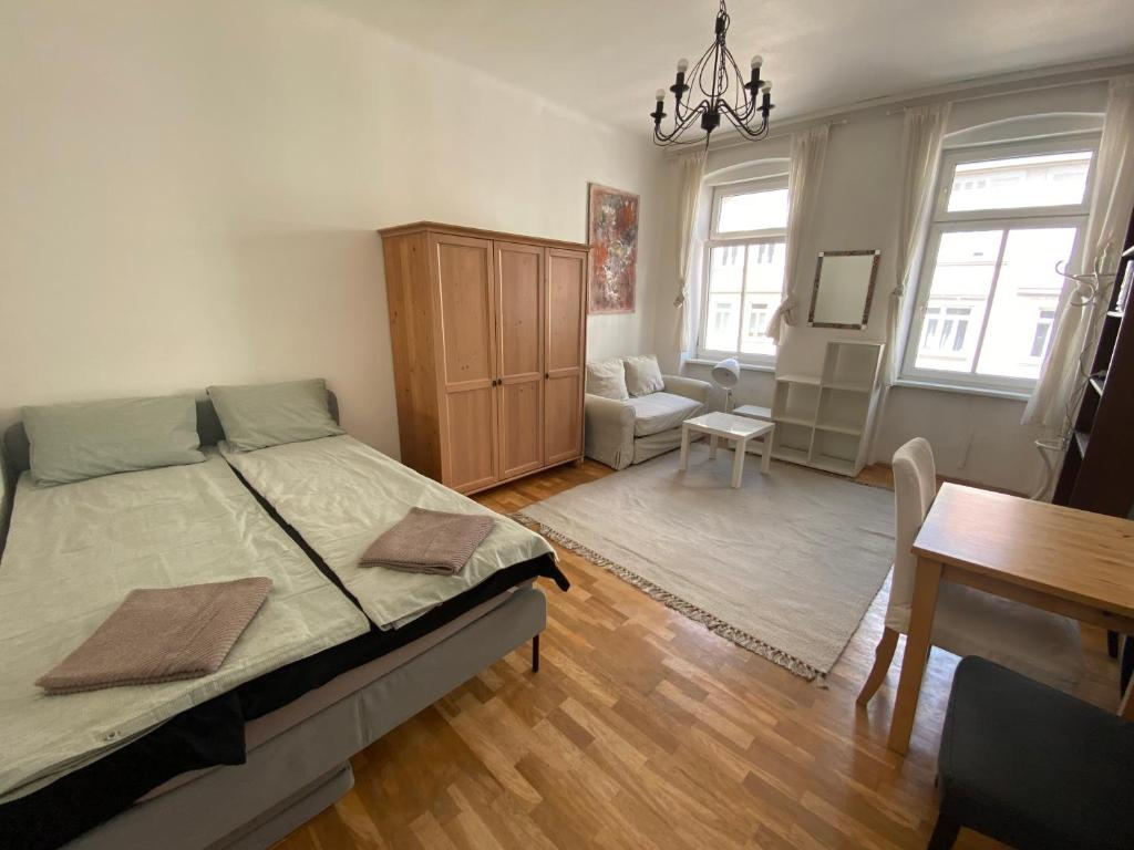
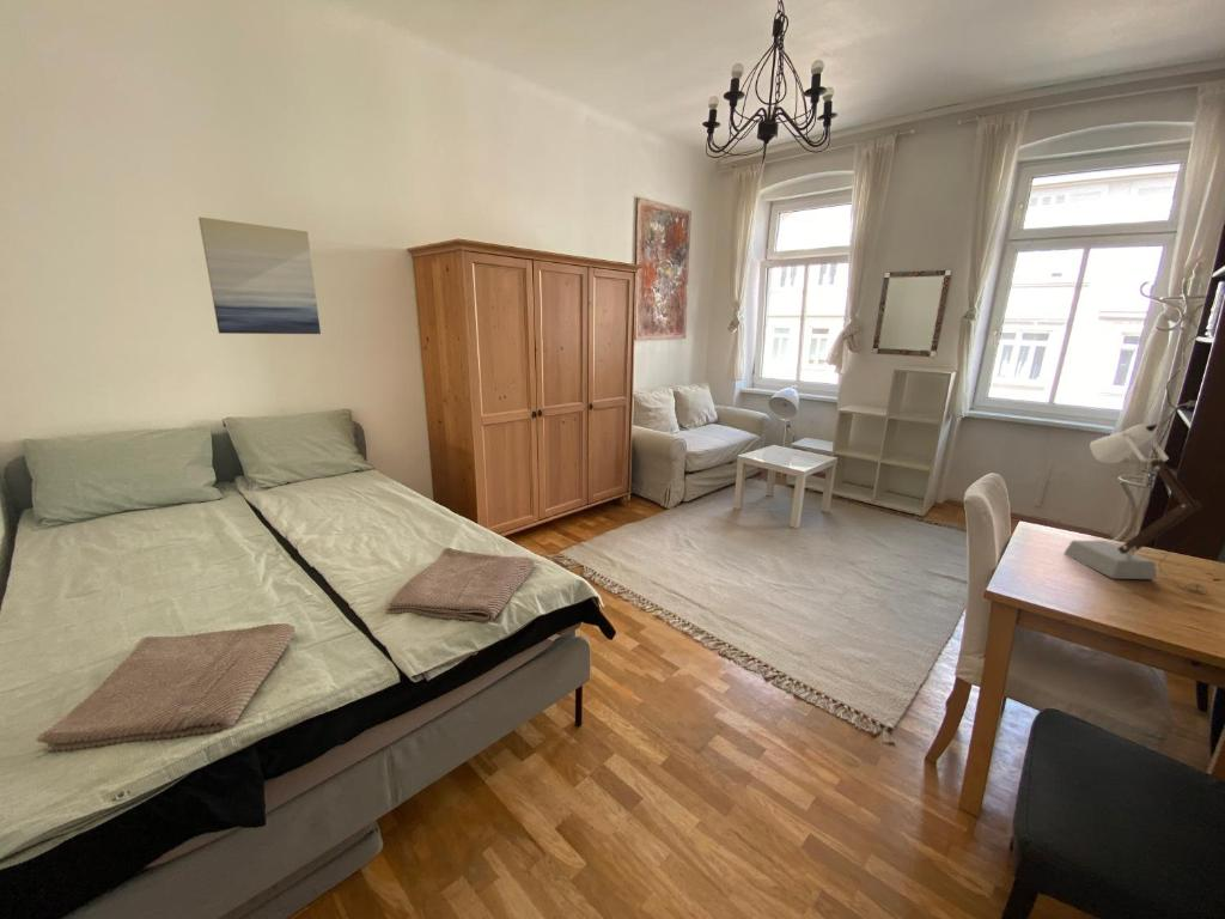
+ wall art [197,215,322,335]
+ desk lamp [1064,421,1208,596]
